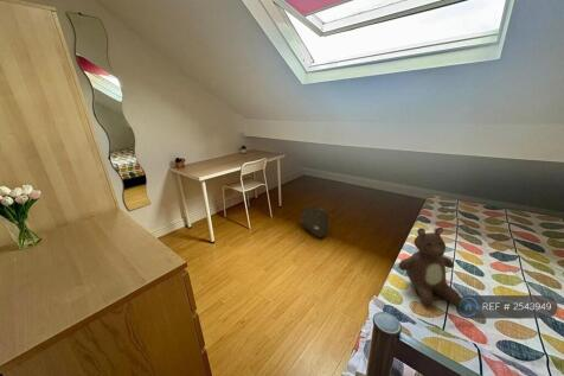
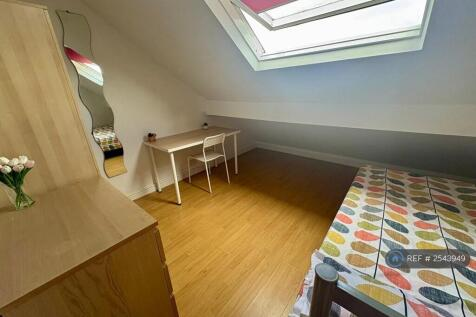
- rock [300,205,331,238]
- teddy bear [398,227,462,307]
